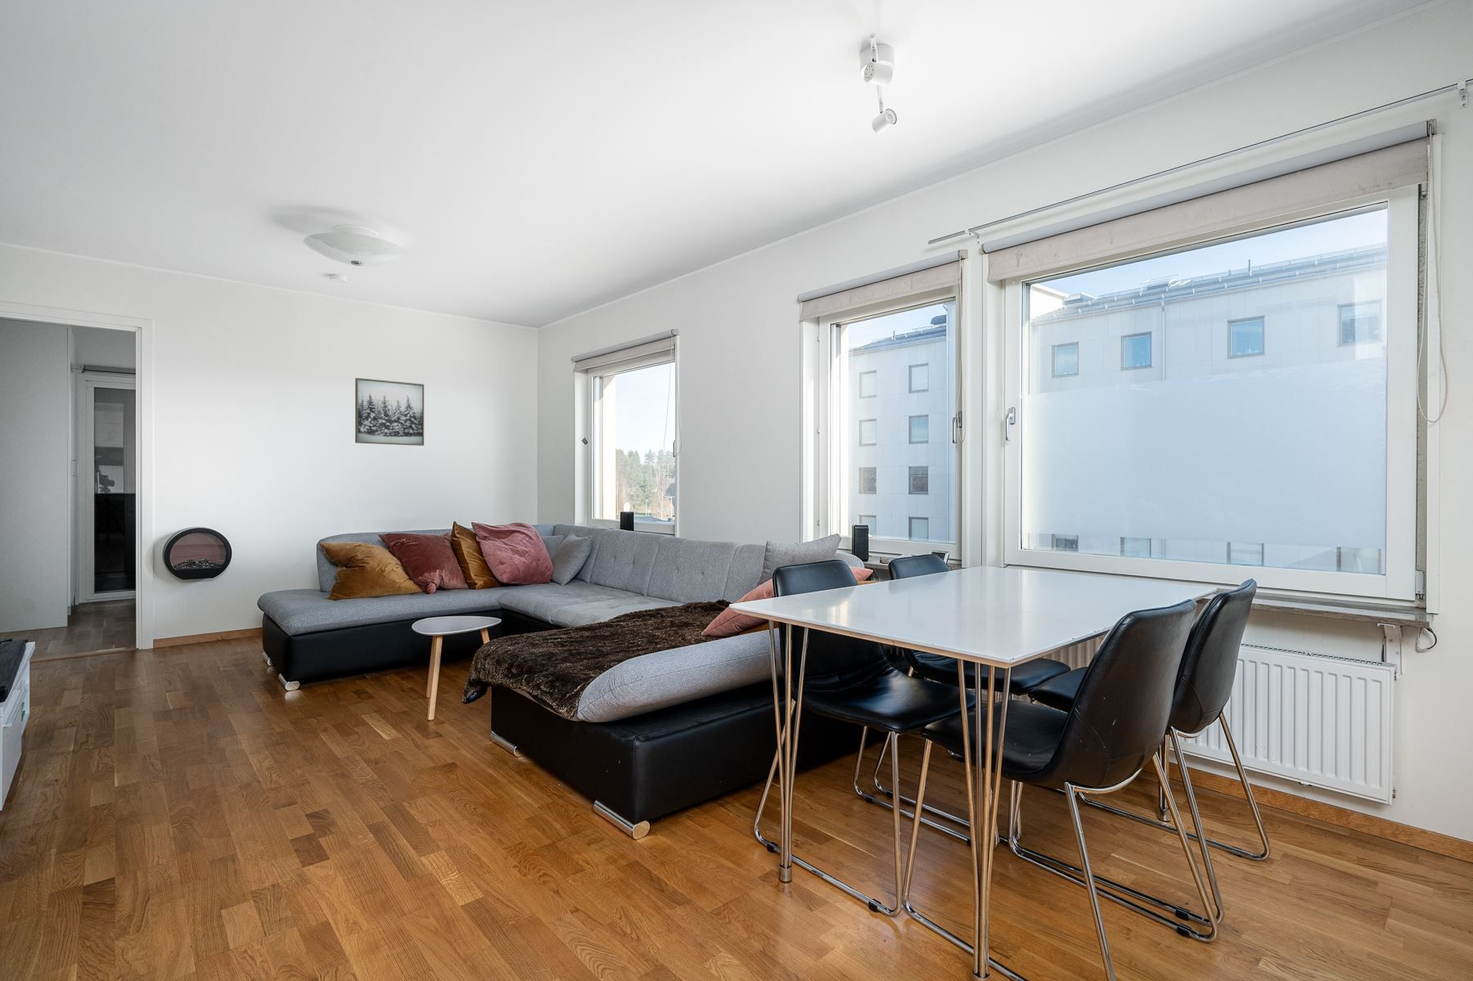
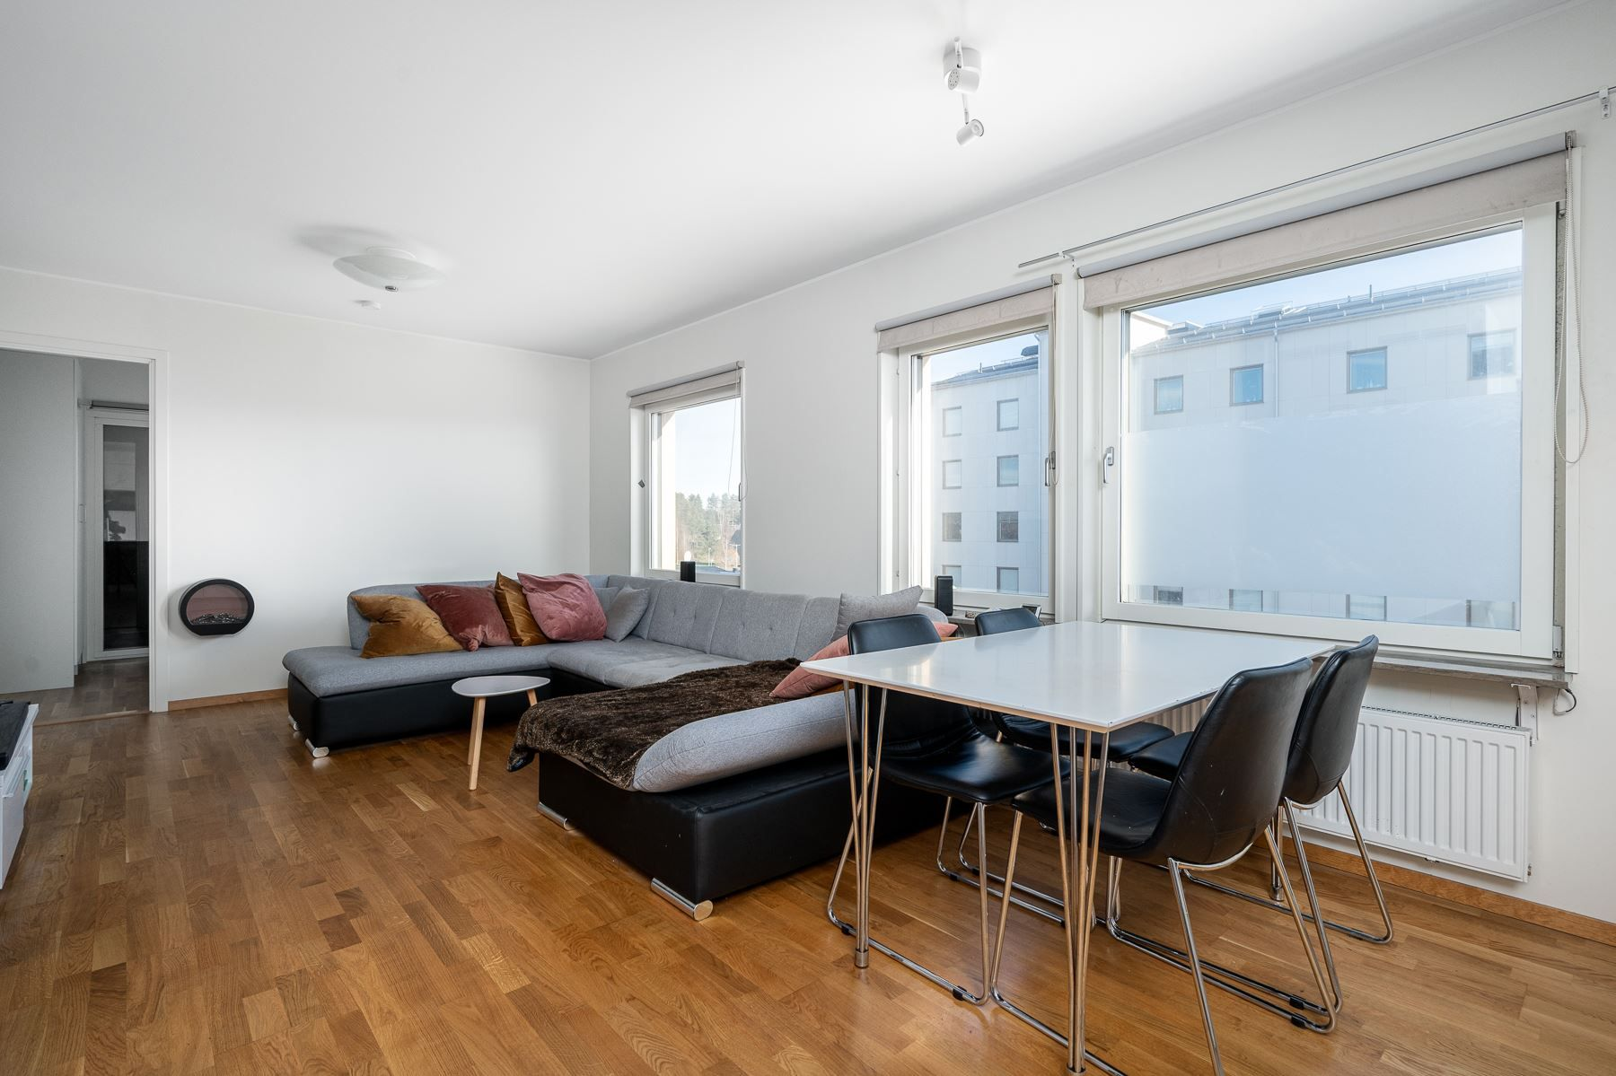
- wall art [355,378,425,447]
